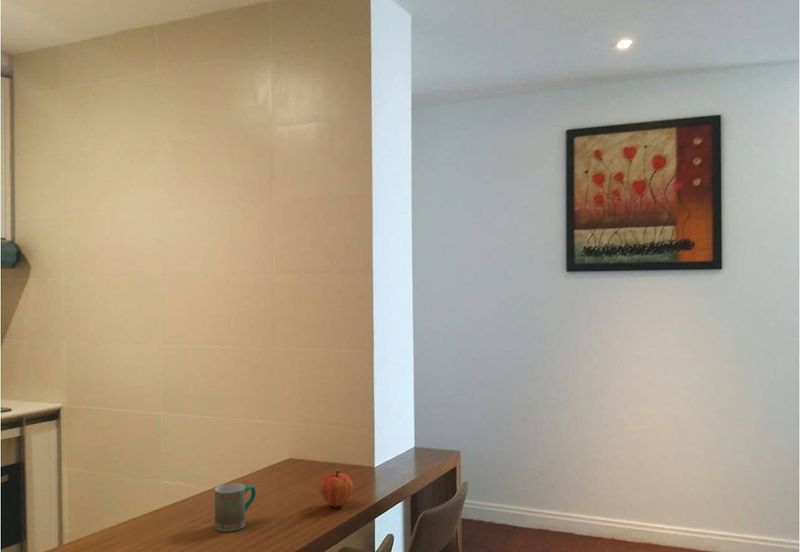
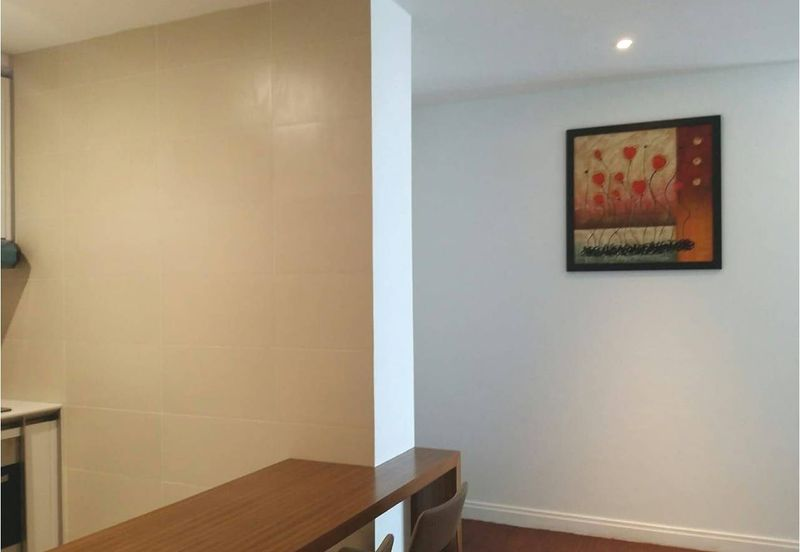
- fruit [318,469,354,508]
- mug [214,482,257,532]
